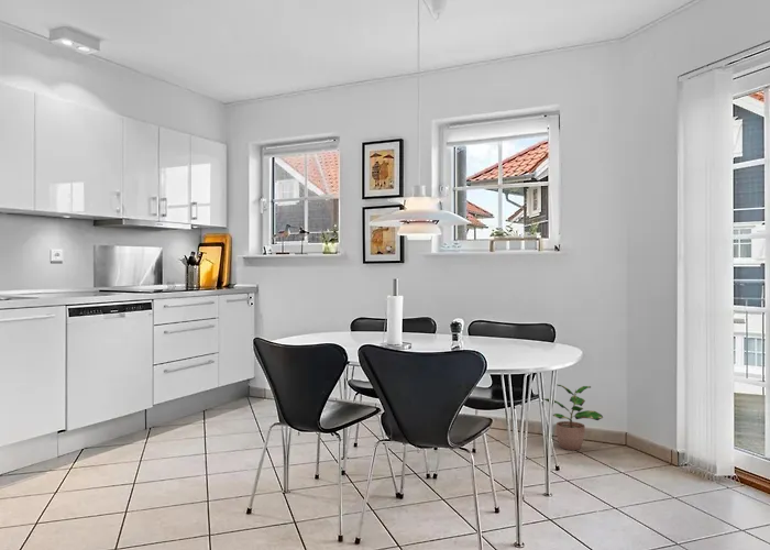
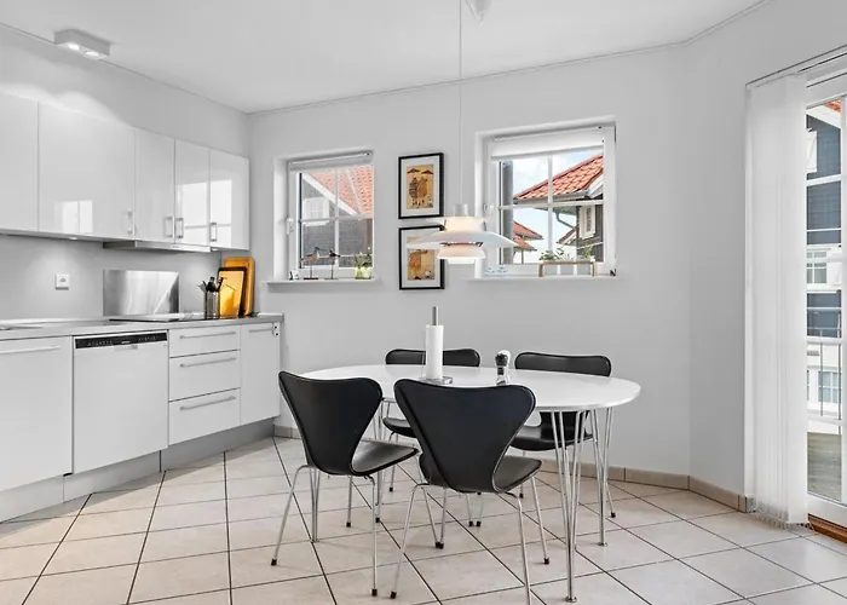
- potted plant [543,383,604,451]
